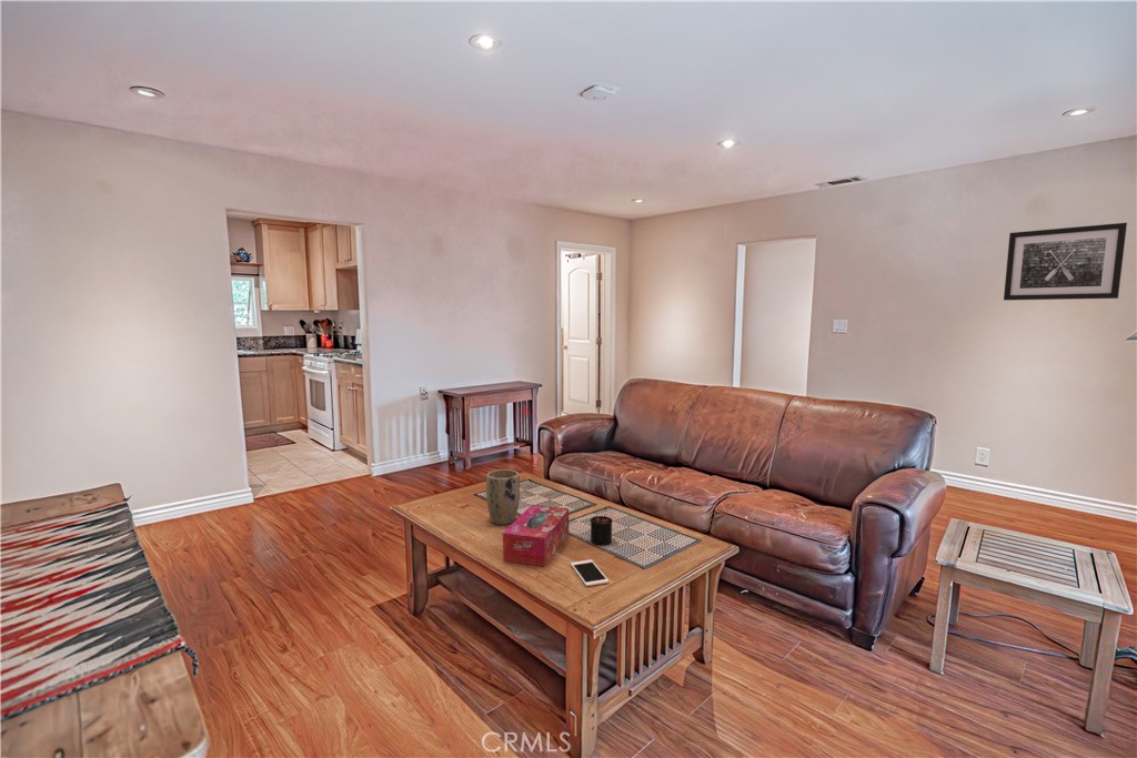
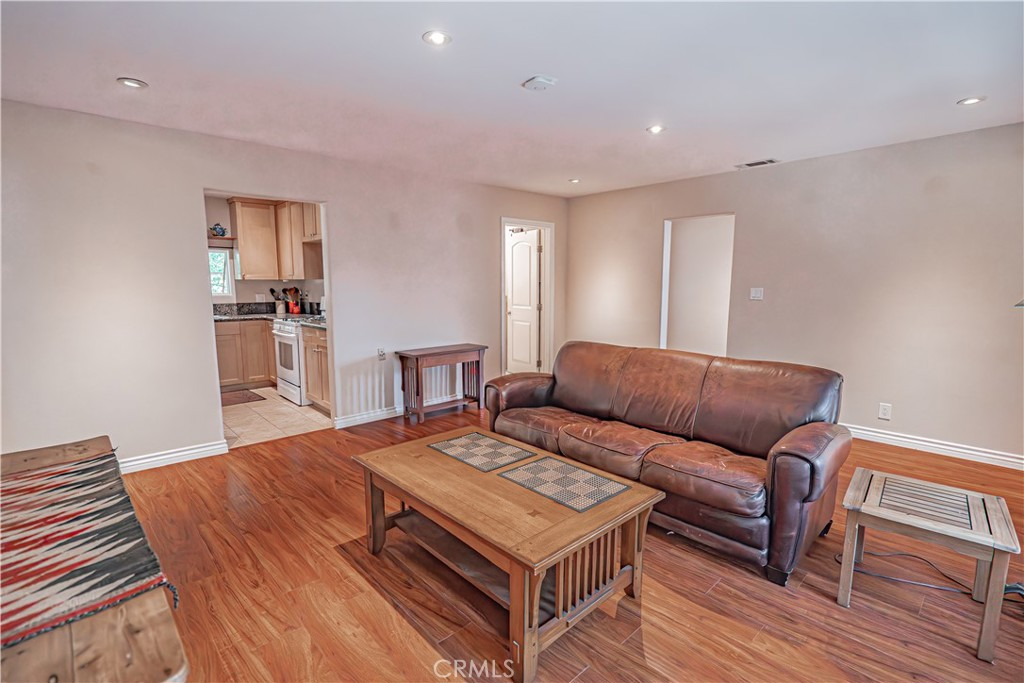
- candle [588,507,614,546]
- cell phone [570,558,610,587]
- tissue box [502,504,570,567]
- plant pot [485,468,521,526]
- wall art [1003,222,1128,301]
